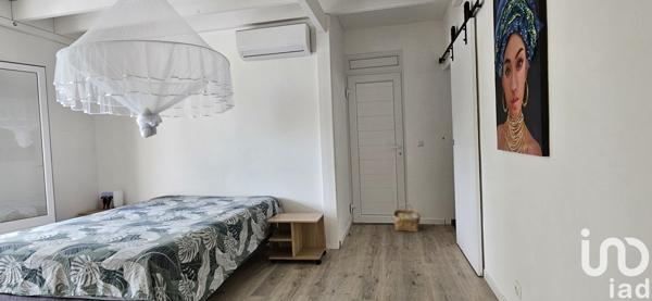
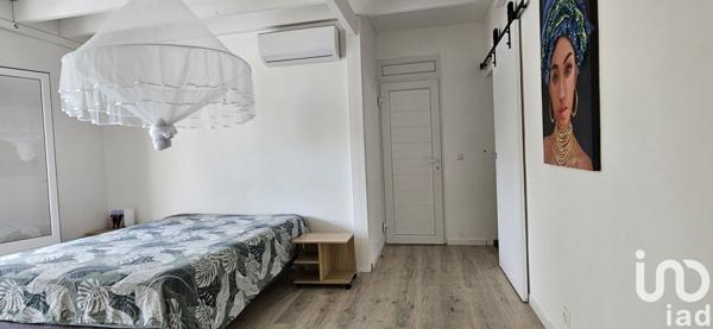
- woven basket [392,202,422,233]
